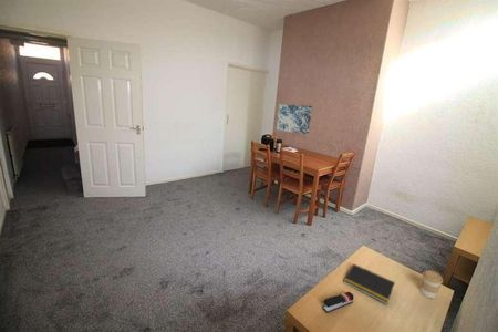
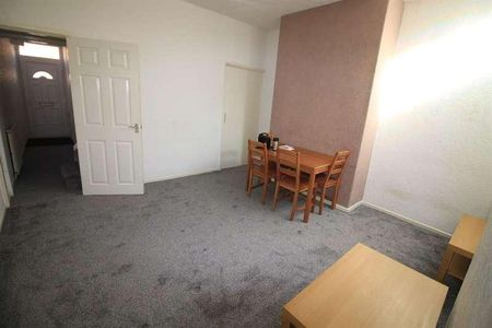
- coffee cup [419,270,444,300]
- notepad [343,263,396,305]
- stapler [321,291,354,314]
- wall art [276,103,313,136]
